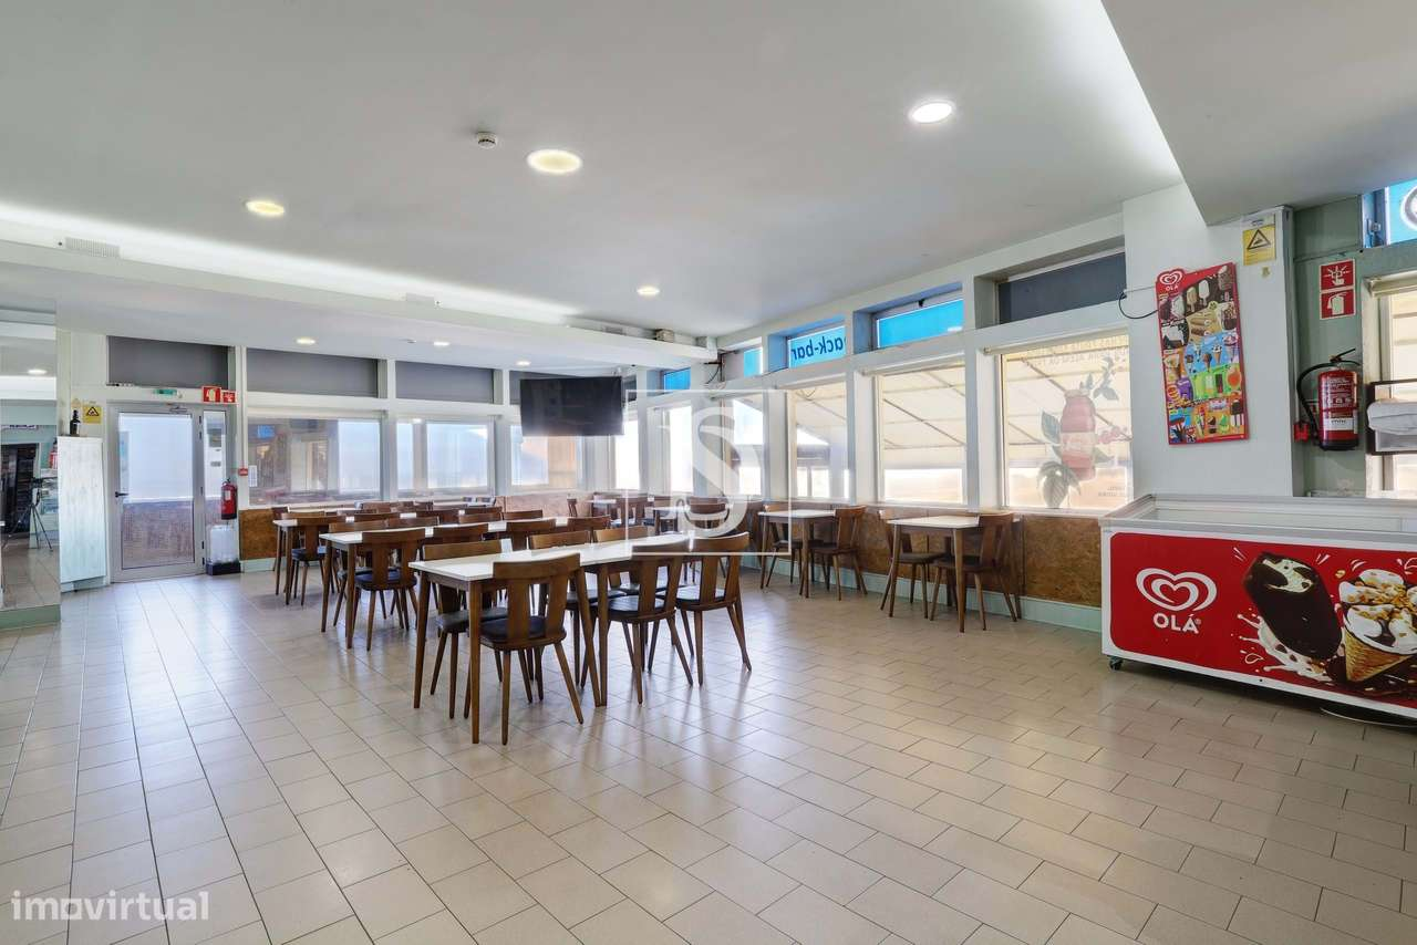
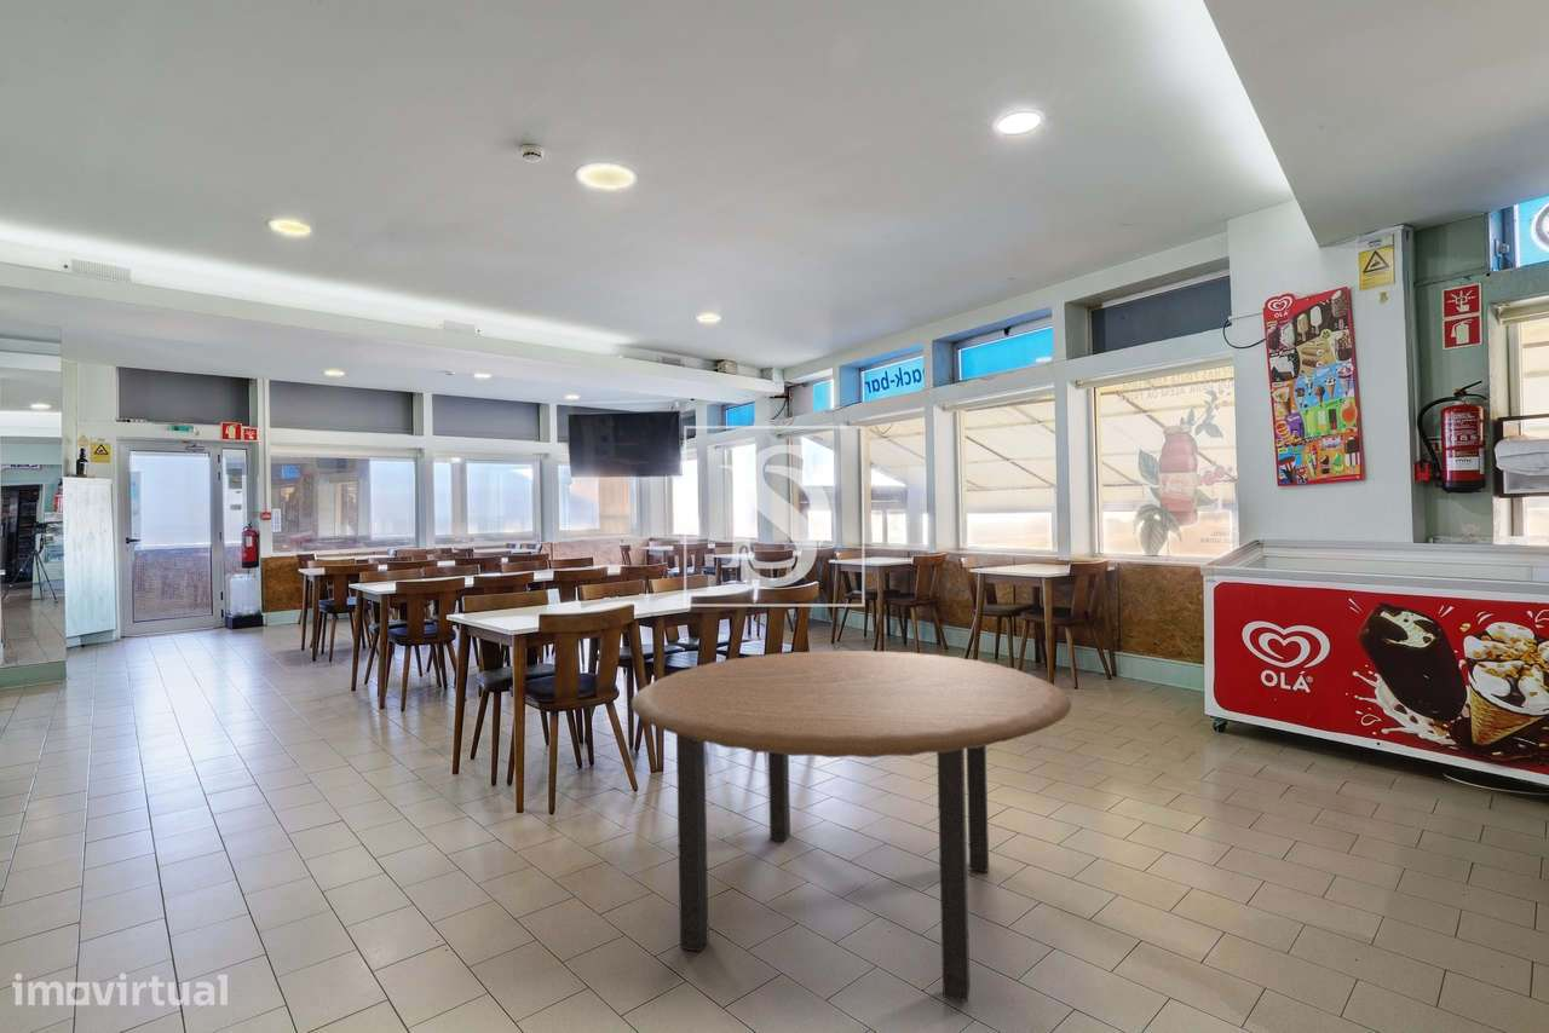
+ dining table [630,650,1072,1003]
